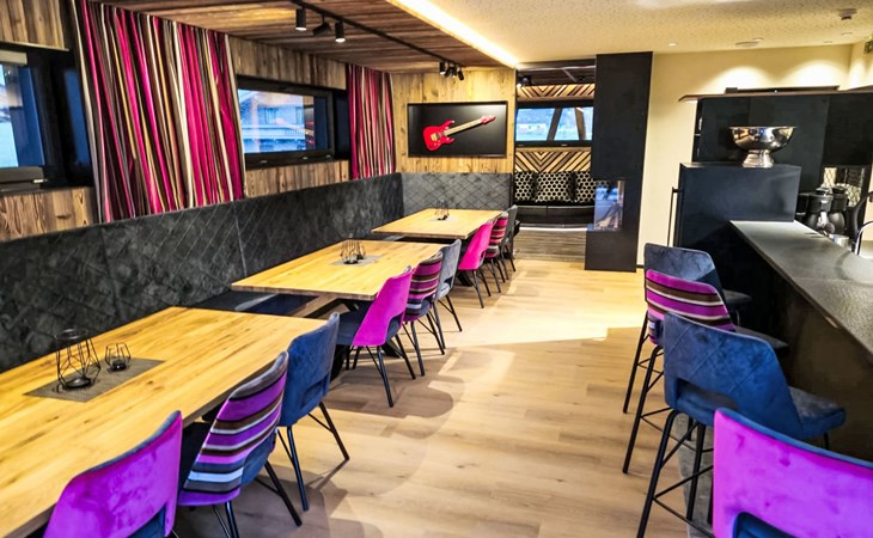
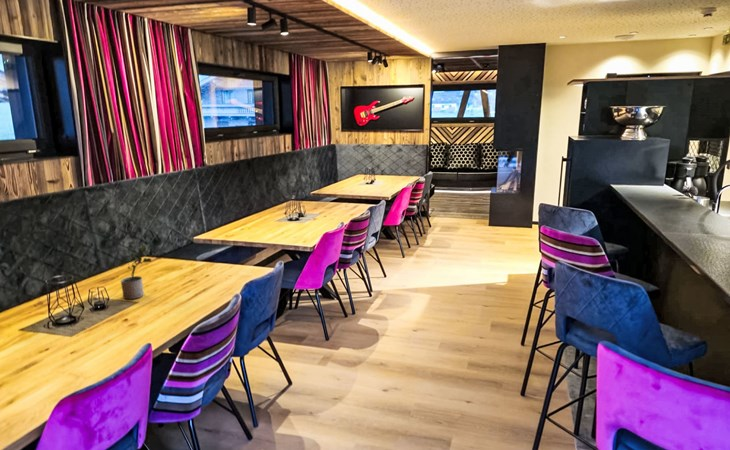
+ potted plant [120,244,153,300]
